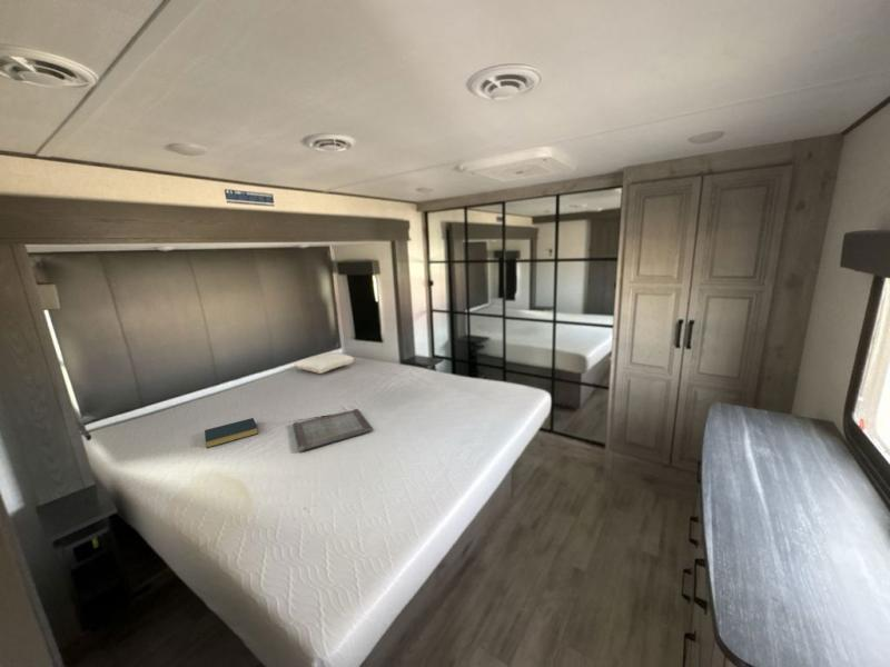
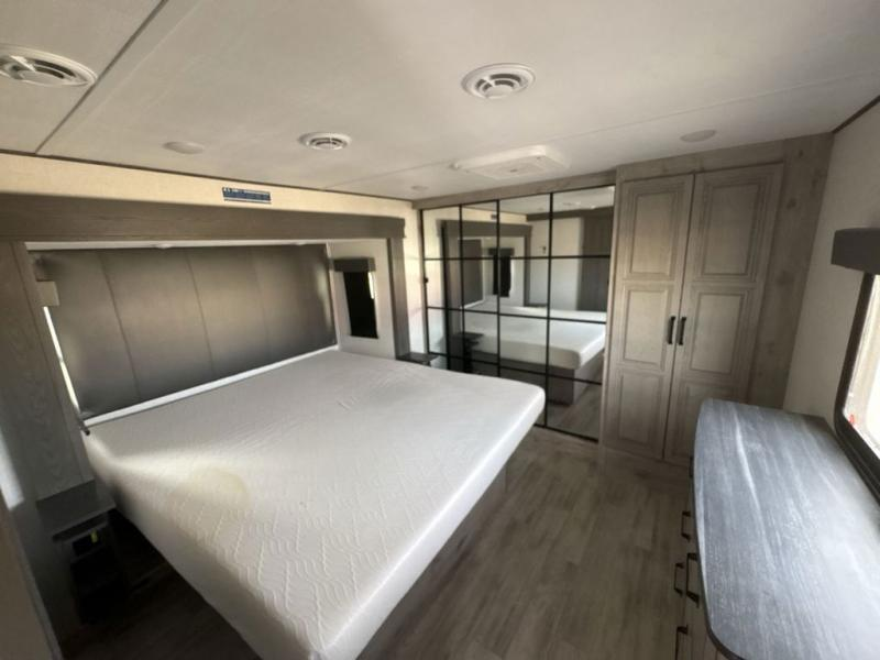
- hardback book [204,417,259,449]
- pillow [293,351,355,375]
- serving tray [291,408,374,452]
